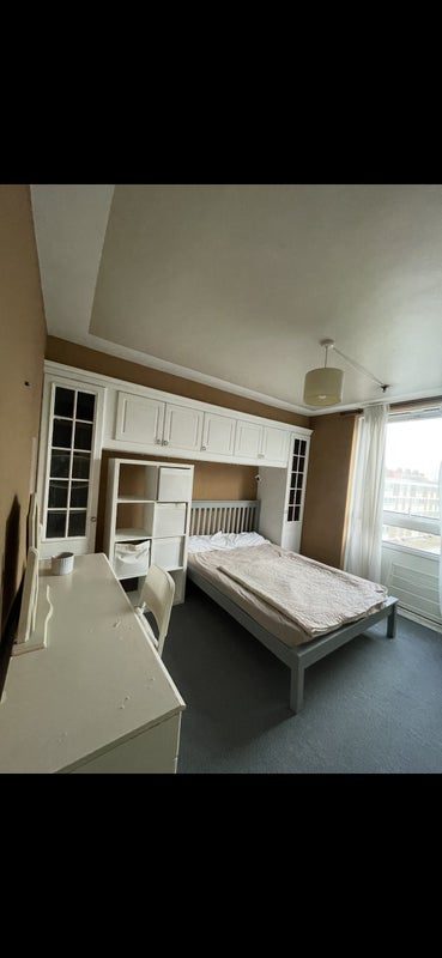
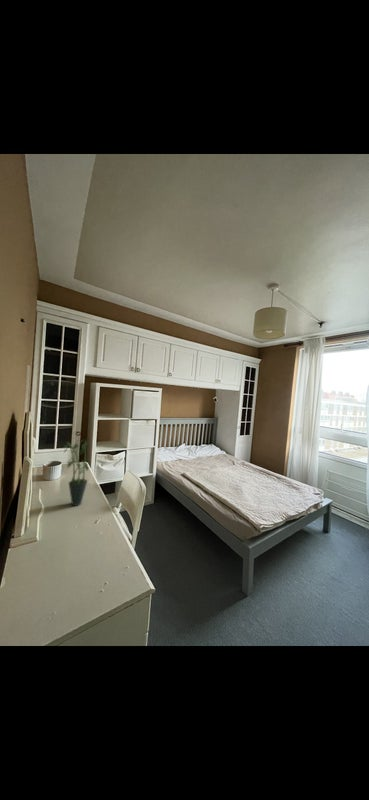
+ potted plant [63,439,90,507]
